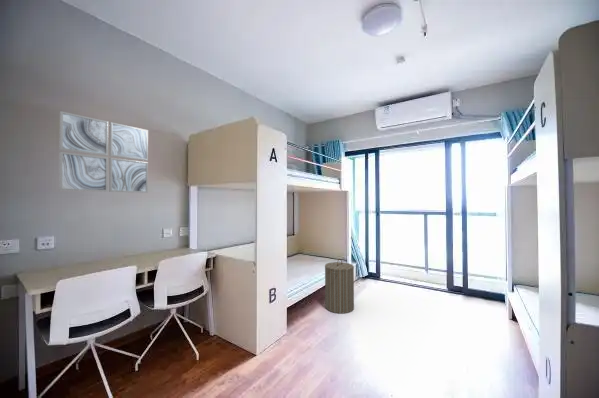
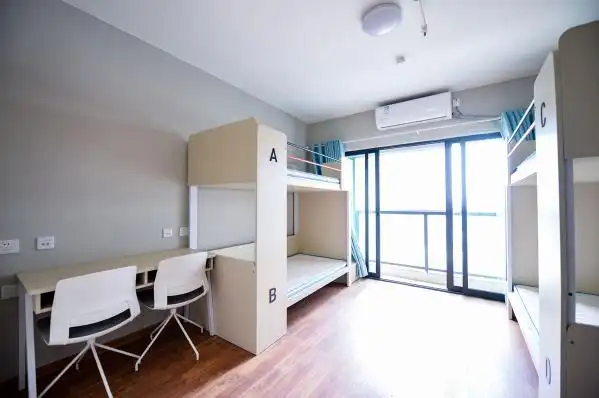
- laundry hamper [324,258,355,315]
- wall art [58,110,149,194]
